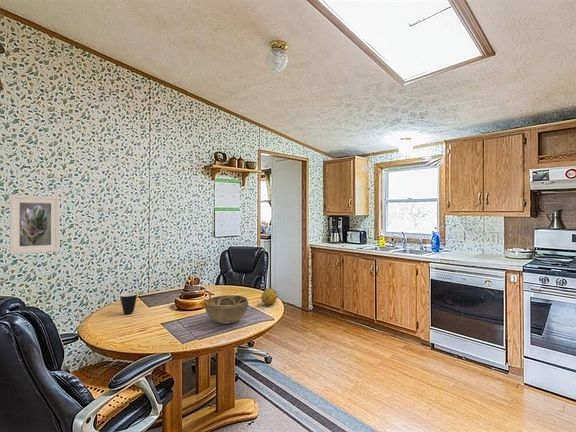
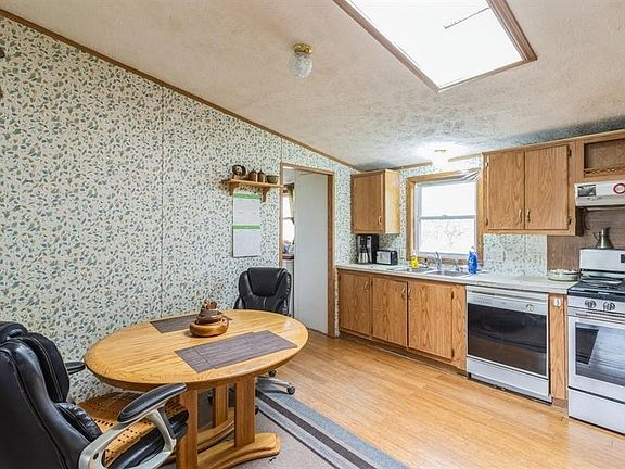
- fruit [259,287,278,306]
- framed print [9,194,61,255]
- decorative bowl [204,294,249,325]
- mug [119,292,138,315]
